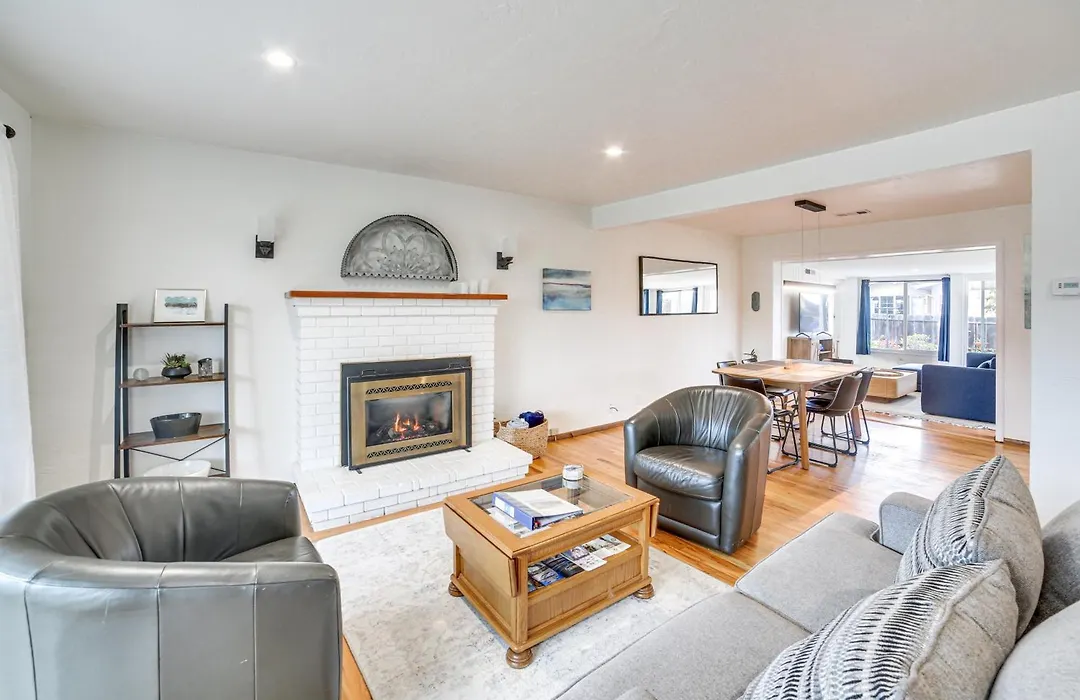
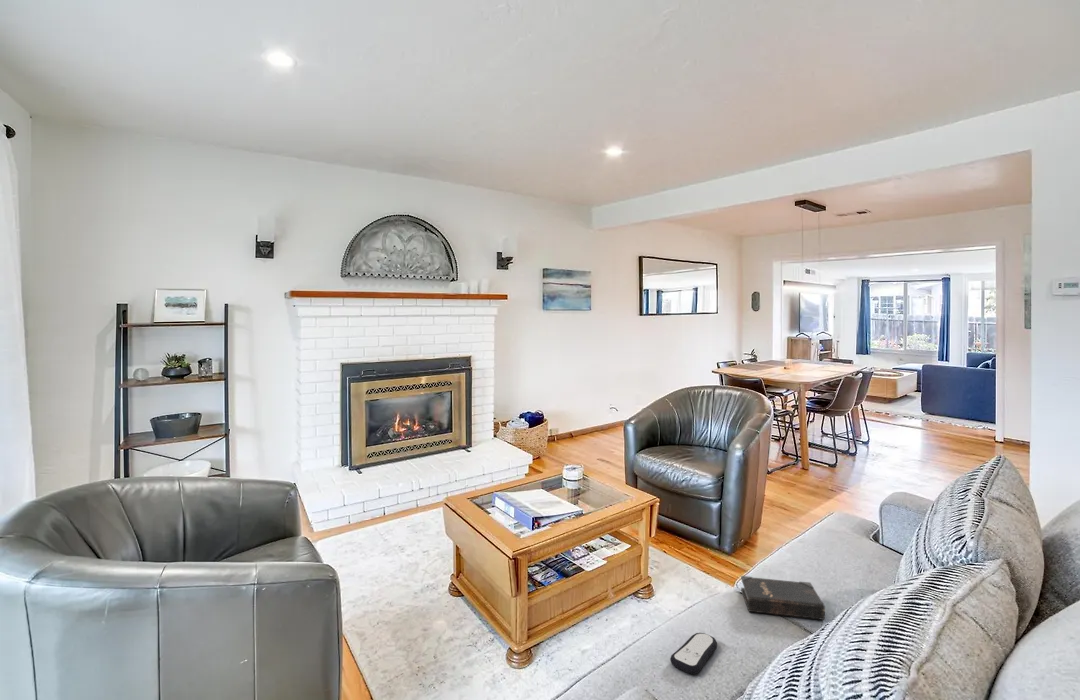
+ hardback book [740,575,826,621]
+ remote control [669,632,718,675]
